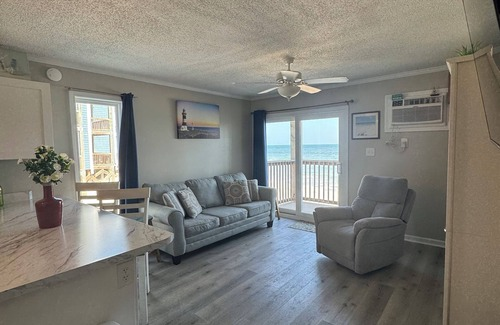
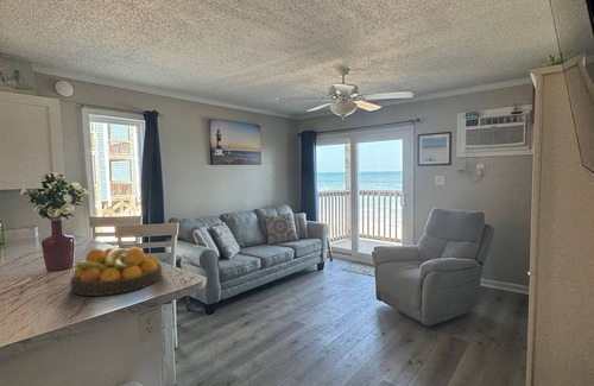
+ fruit bowl [69,246,163,297]
